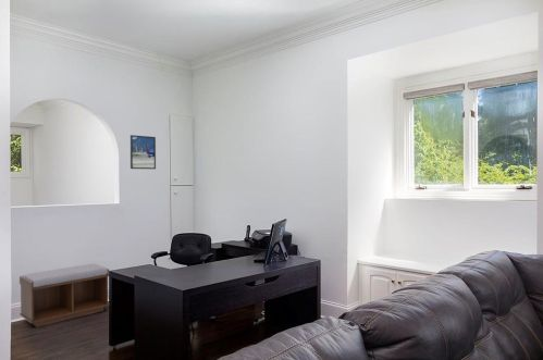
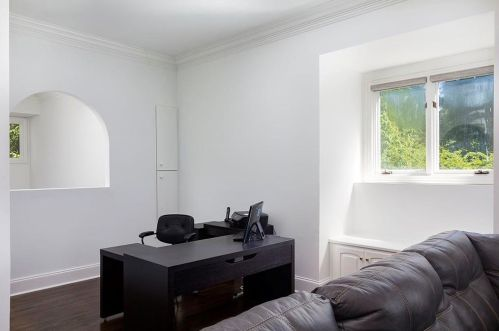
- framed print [129,134,157,170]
- bench [18,263,110,328]
